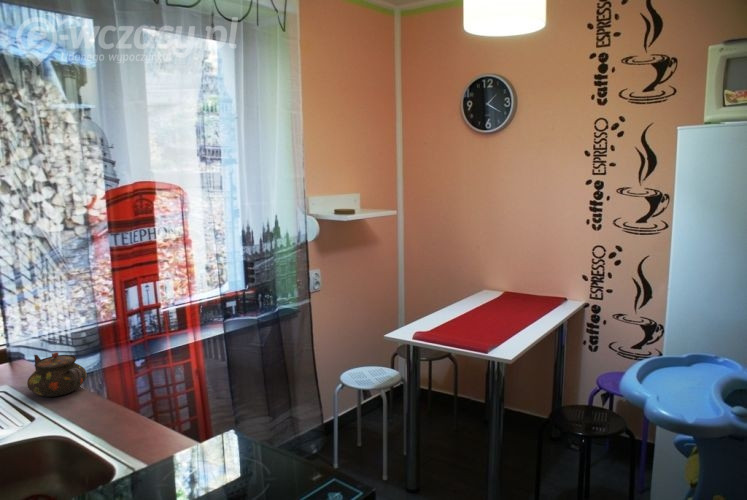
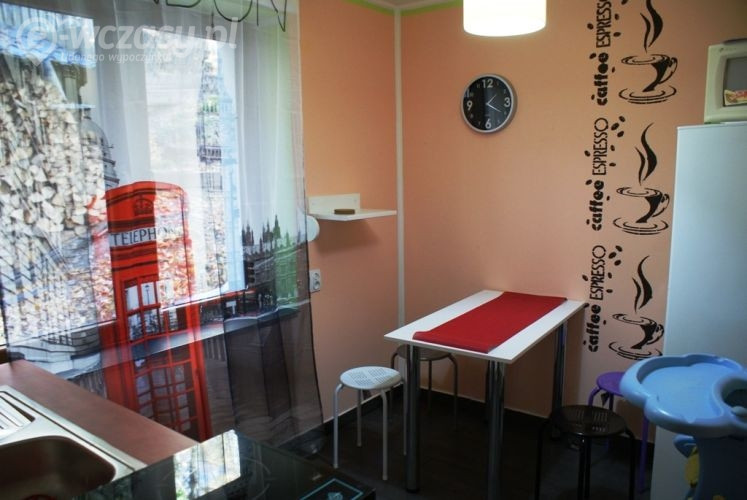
- teapot [26,351,88,398]
